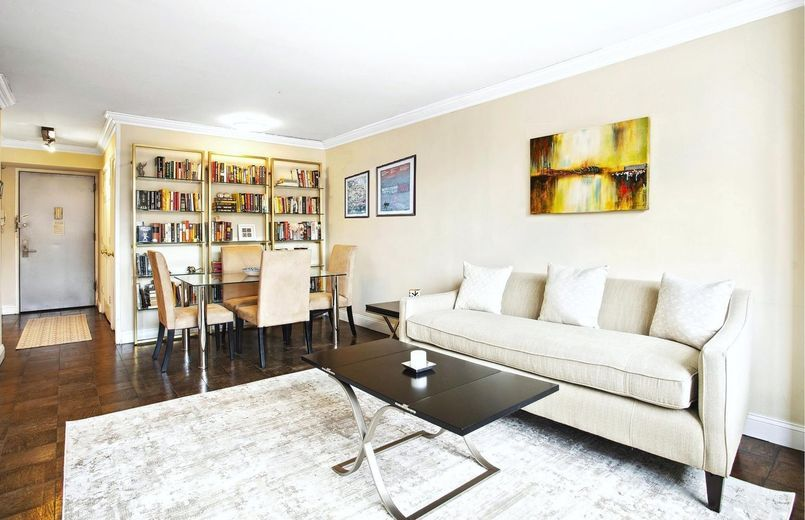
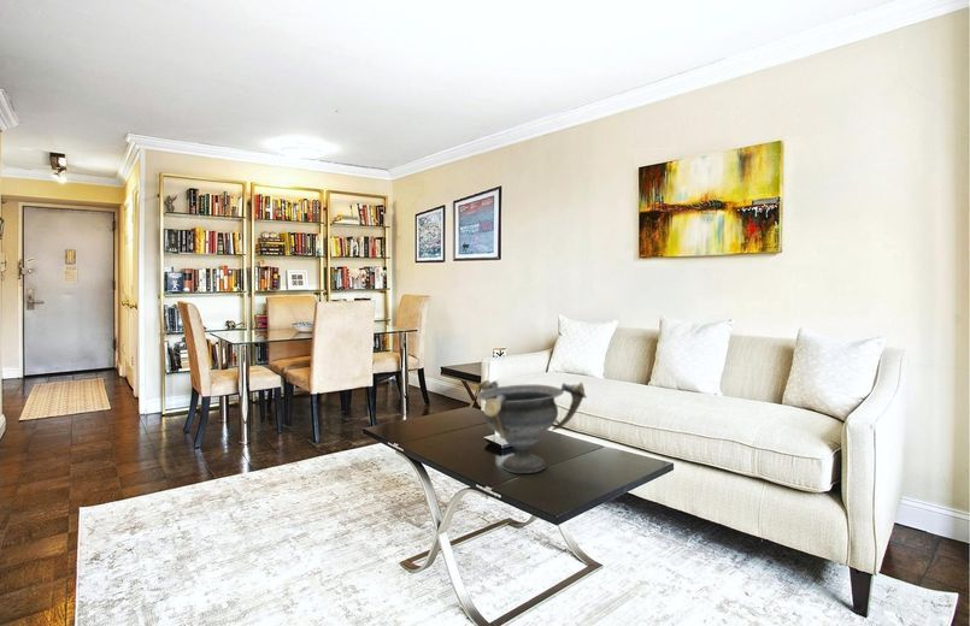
+ decorative bowl [475,379,588,474]
